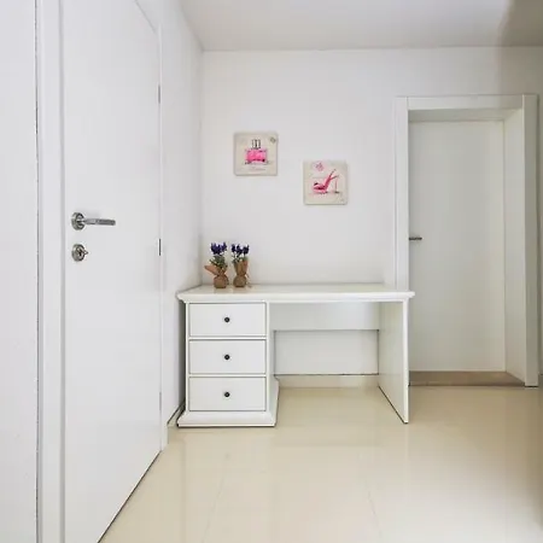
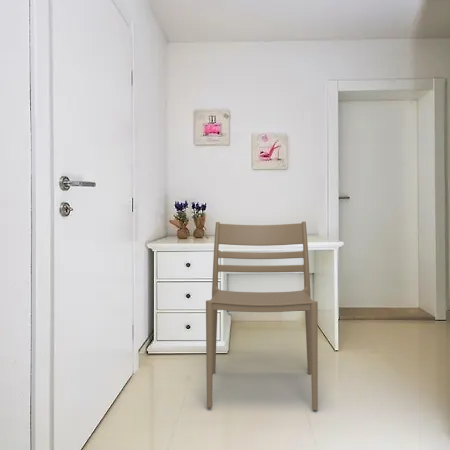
+ chair [205,220,319,412]
